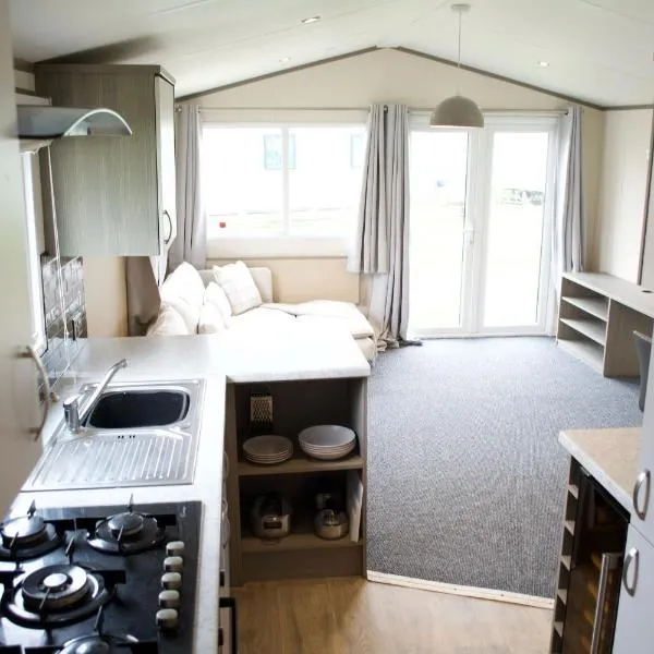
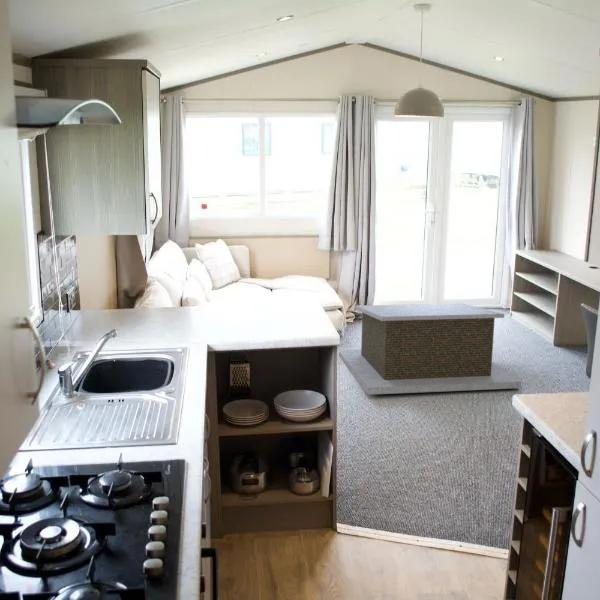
+ coffee table [338,302,522,396]
